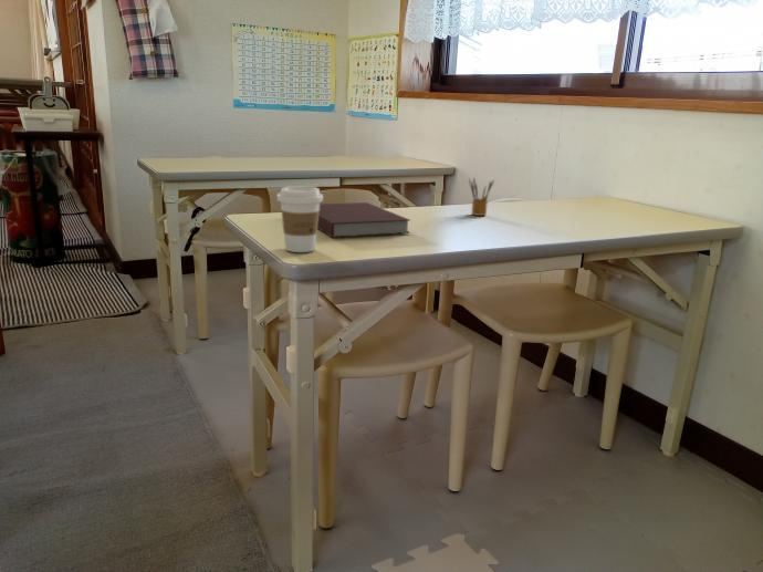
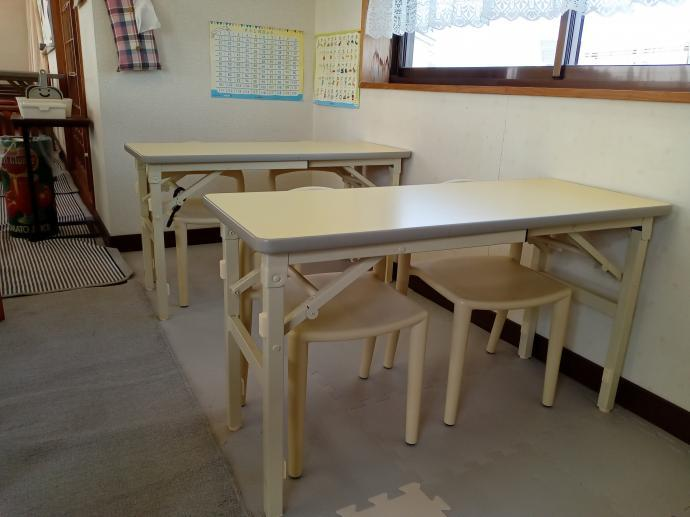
- notebook [317,201,411,238]
- pencil box [468,176,495,217]
- coffee cup [276,185,324,253]
